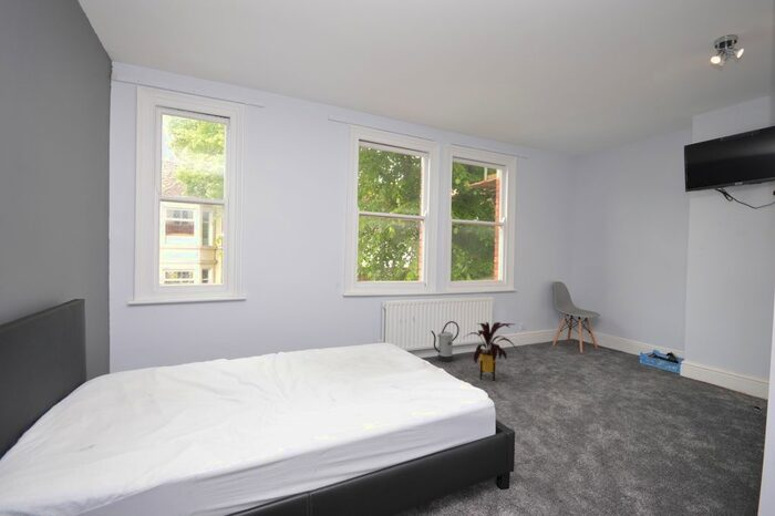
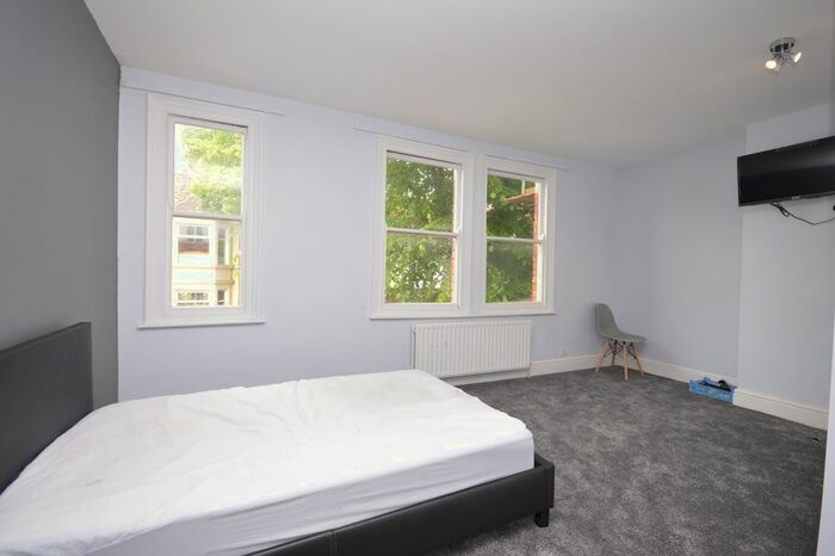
- watering can [430,320,461,363]
- house plant [463,321,518,382]
